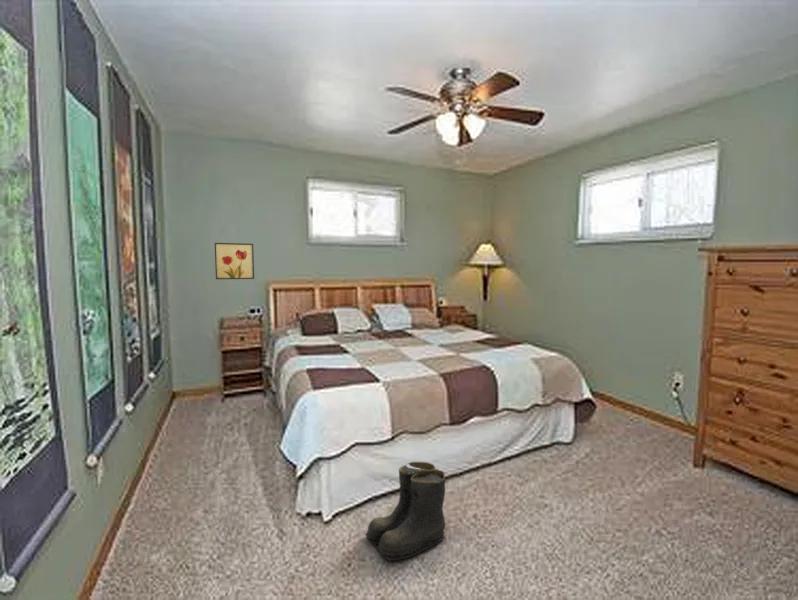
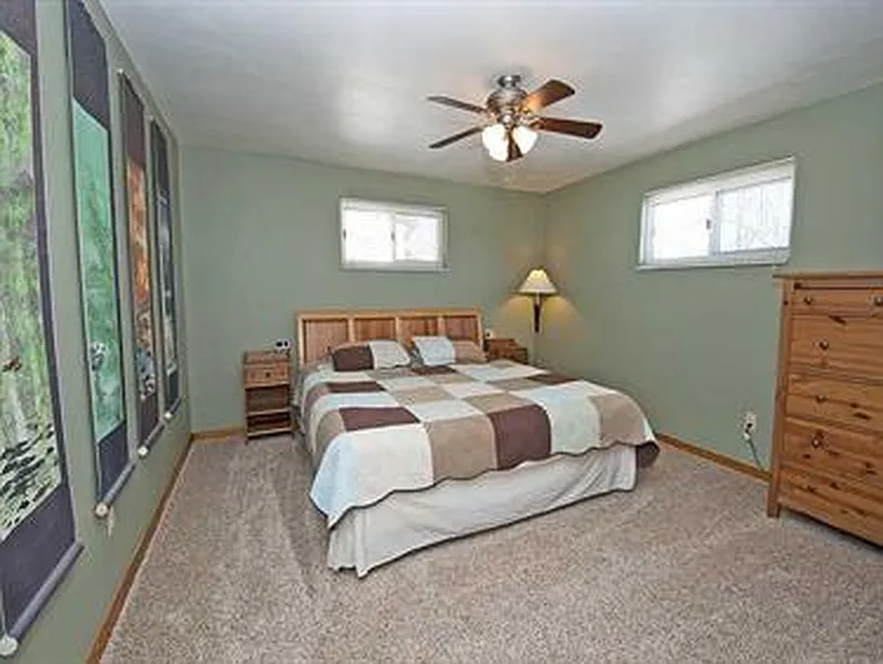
- boots [364,461,447,562]
- wall art [214,242,255,280]
